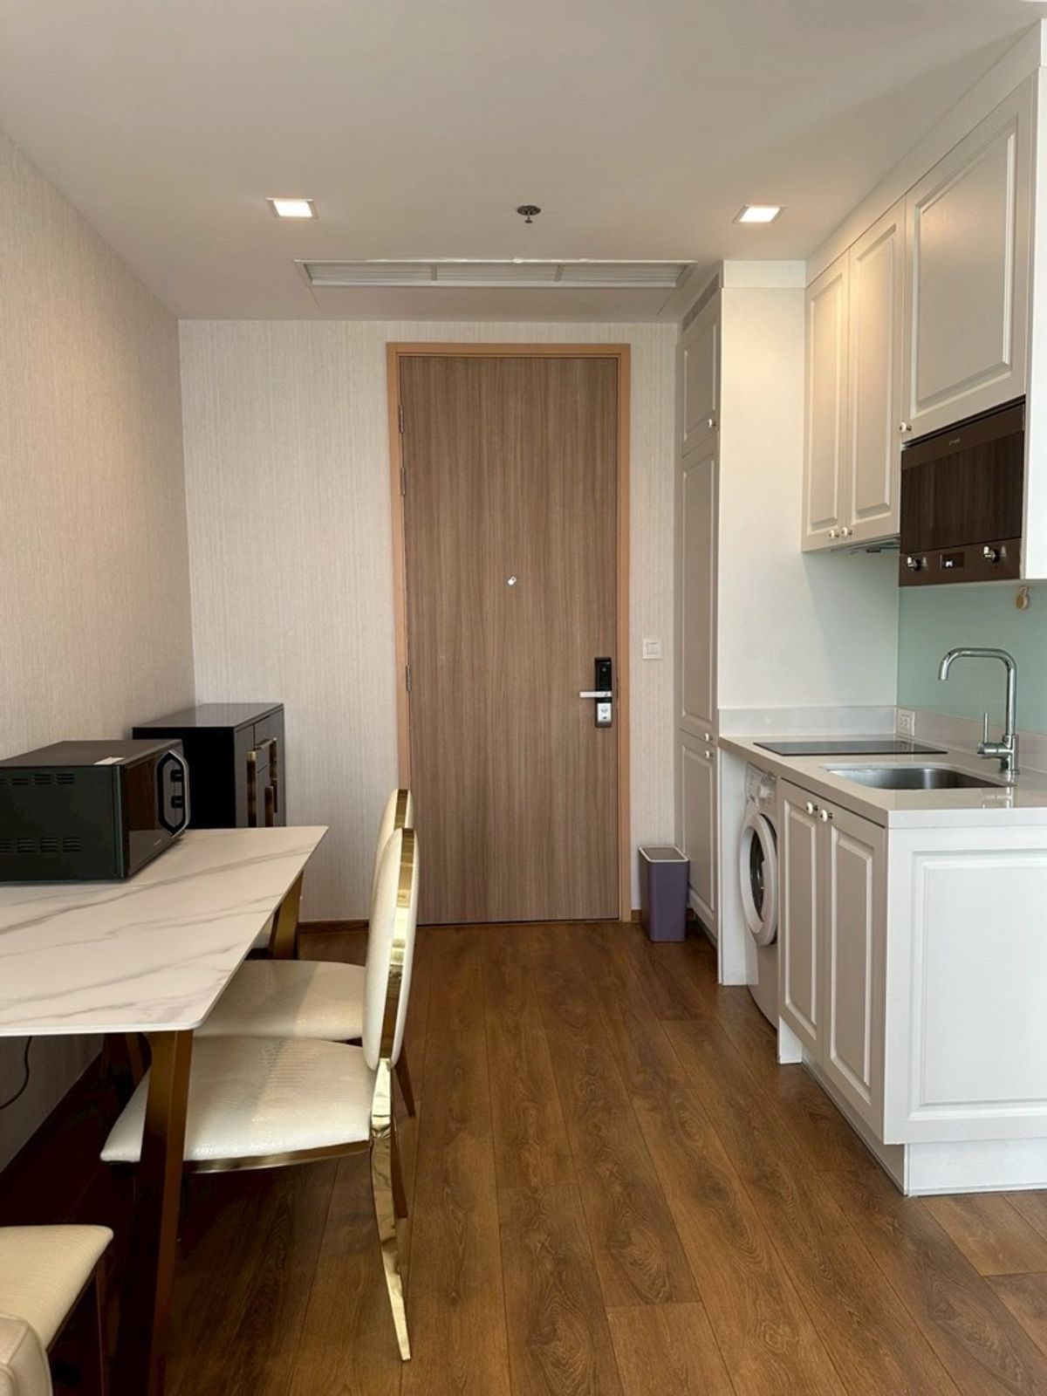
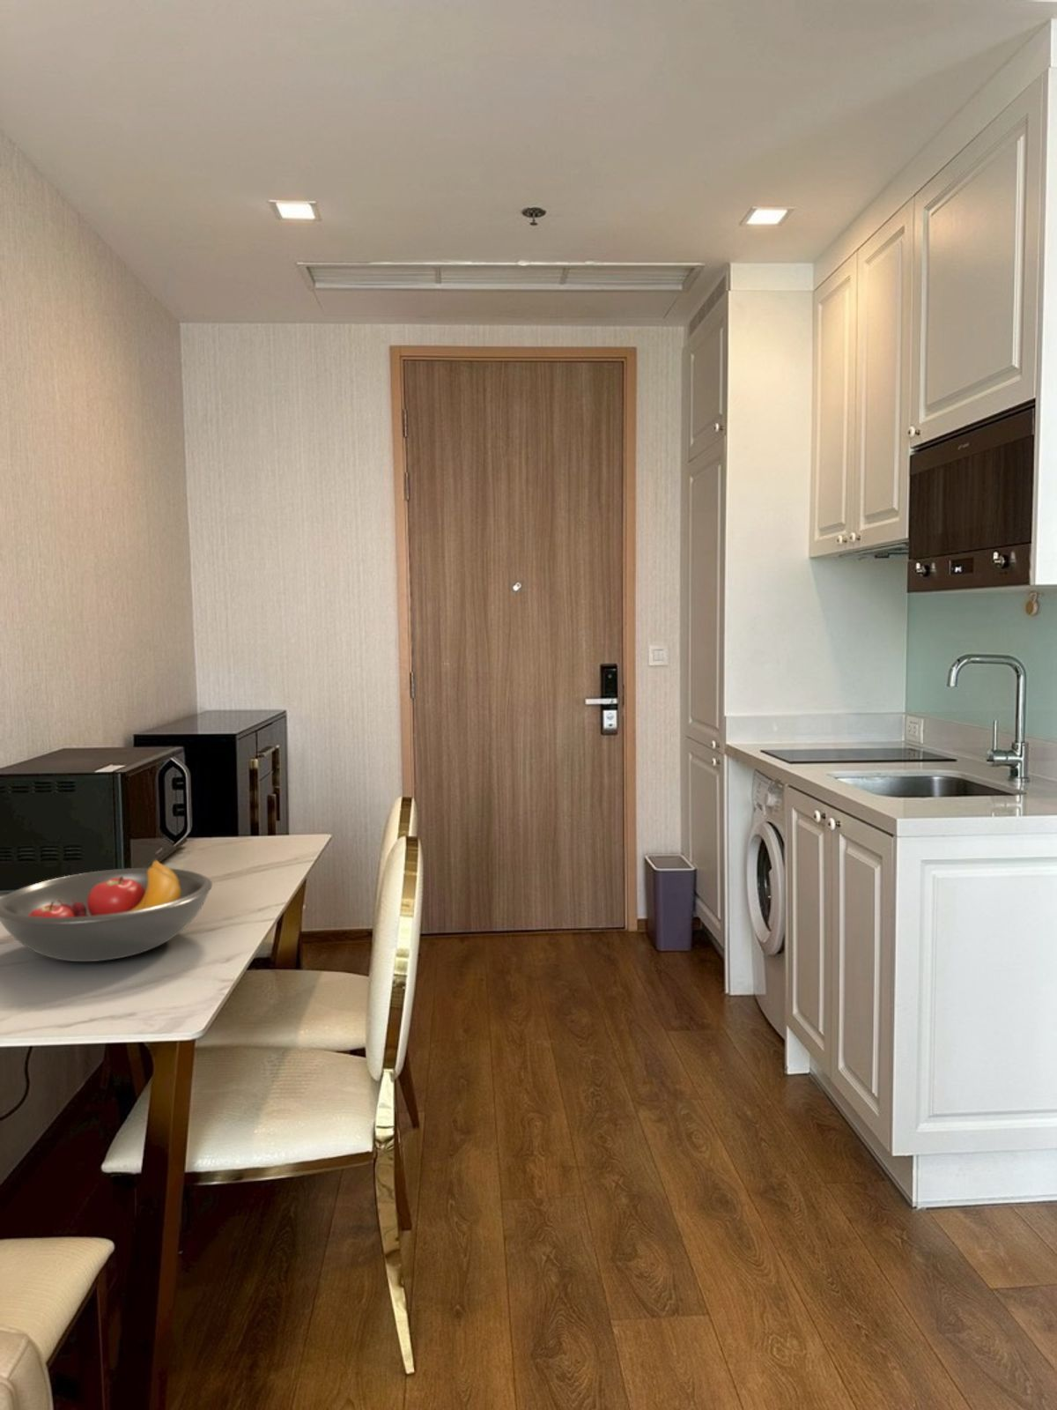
+ fruit bowl [0,858,213,963]
